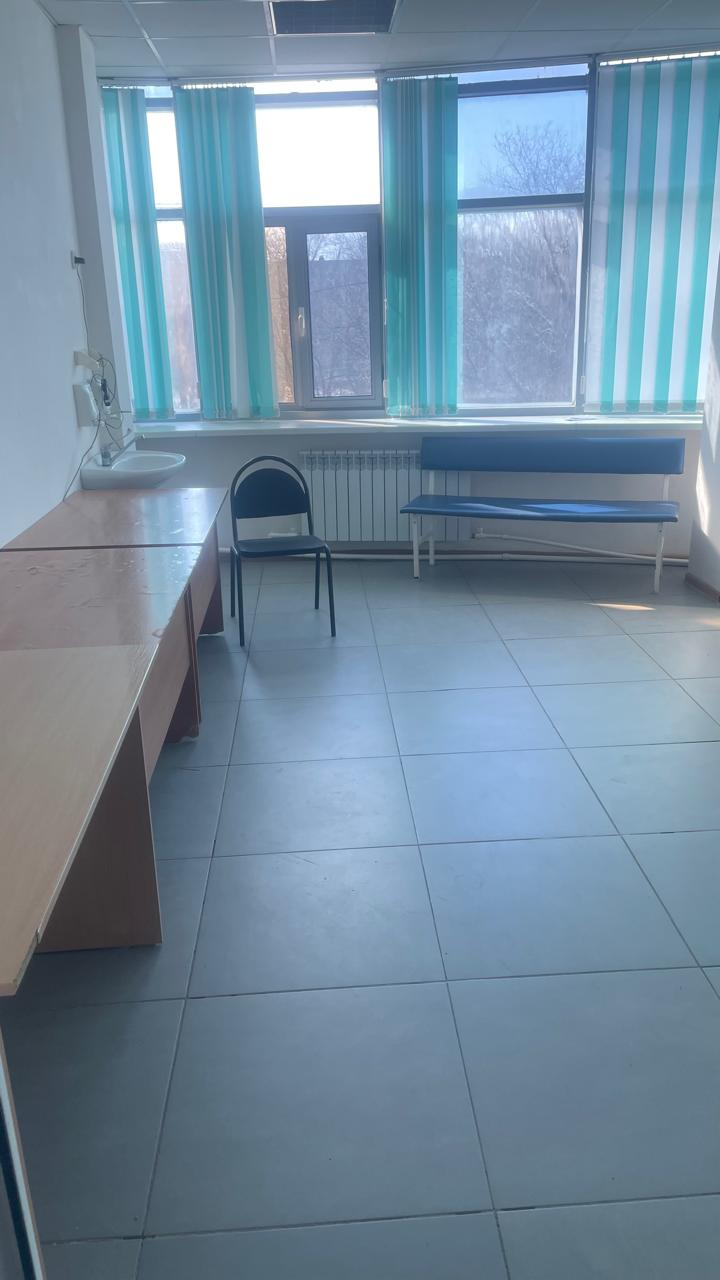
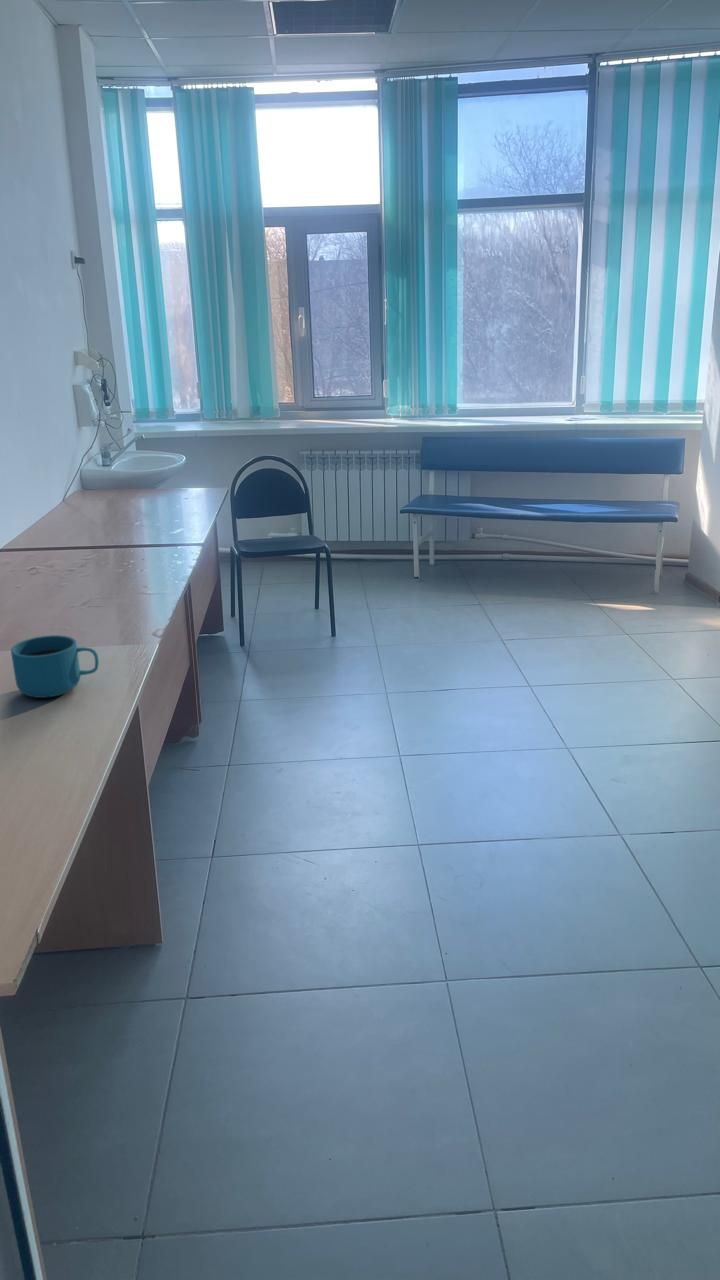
+ cup [10,634,100,699]
